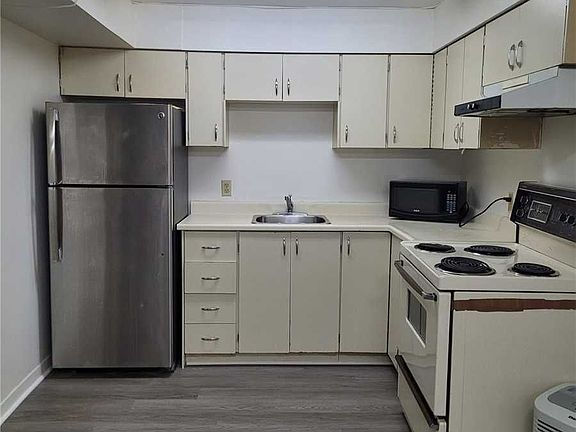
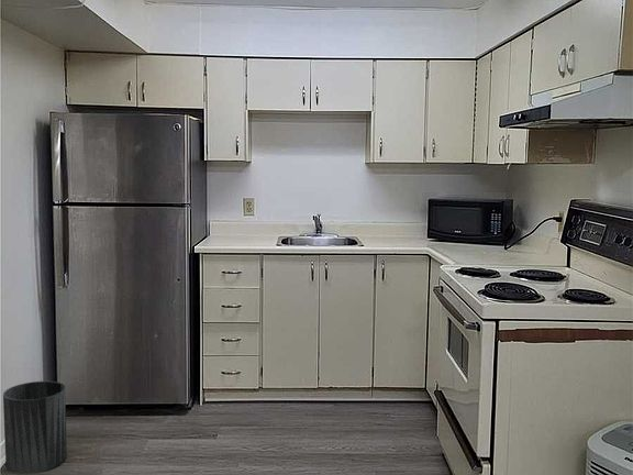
+ trash can [2,380,68,475]
